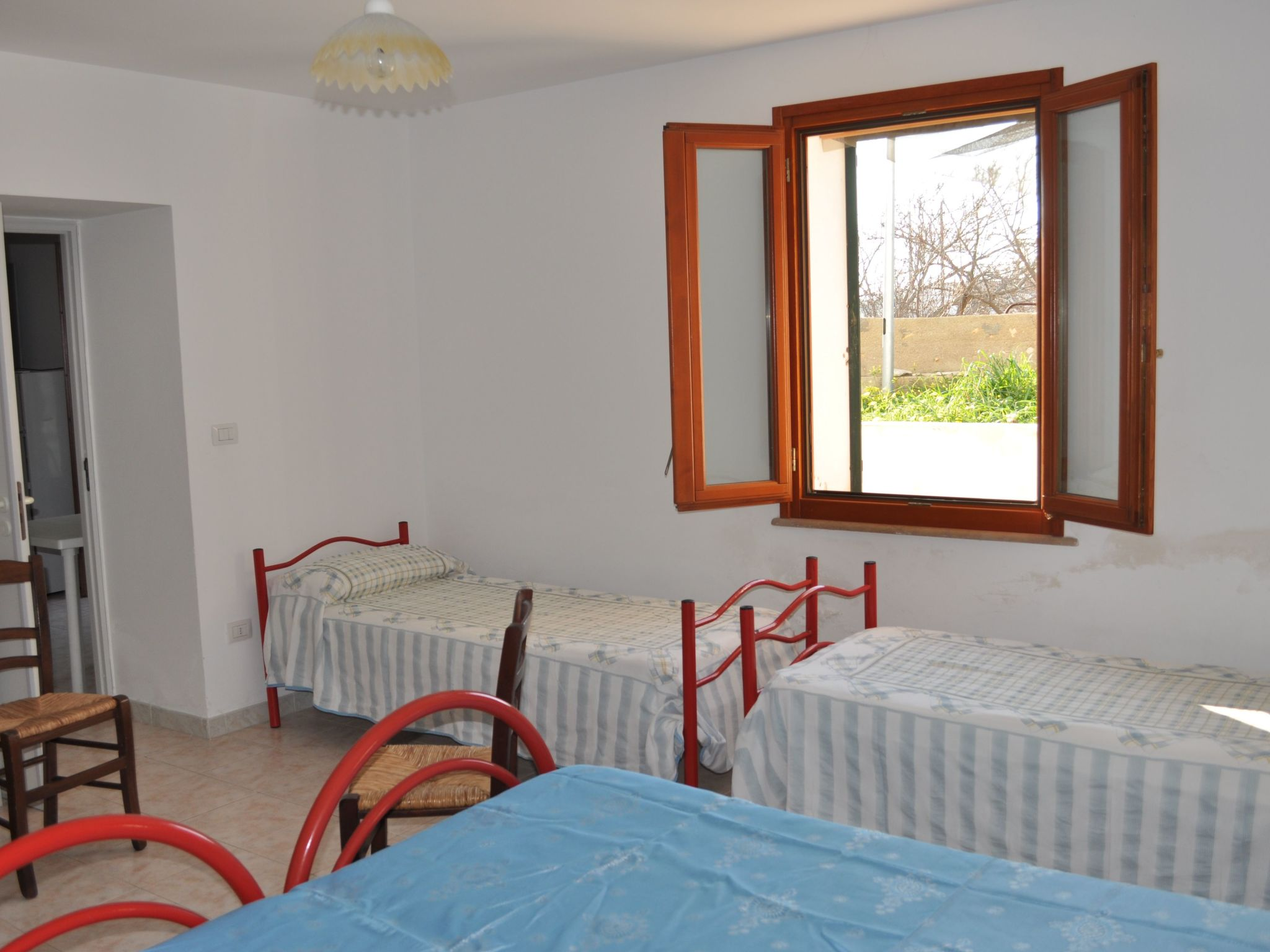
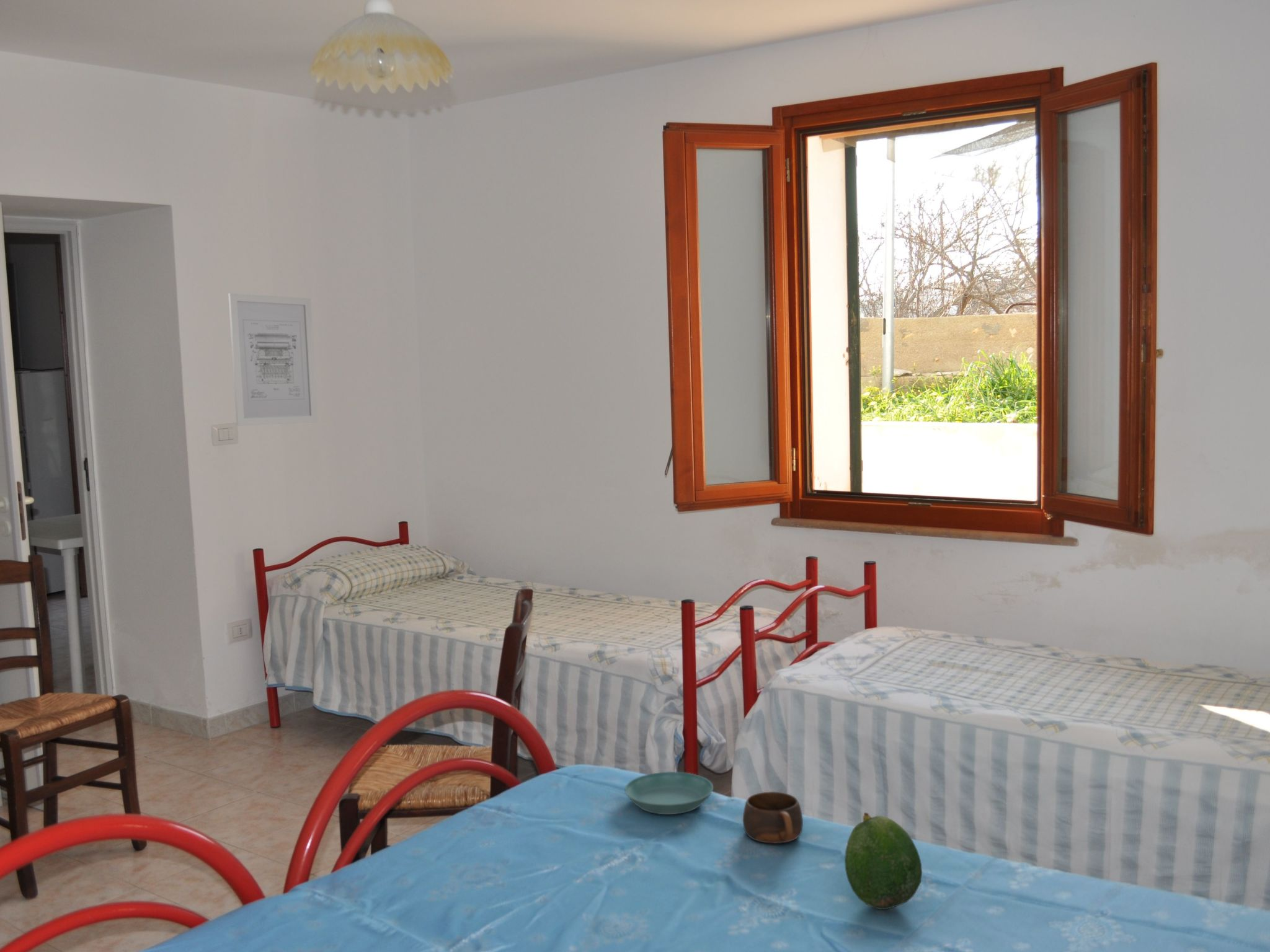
+ cup [742,791,804,844]
+ wall art [228,293,318,426]
+ saucer [624,771,714,815]
+ fruit [844,812,923,910]
